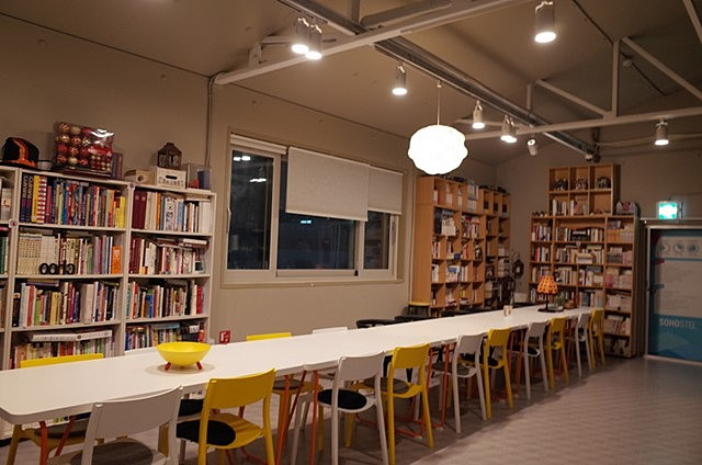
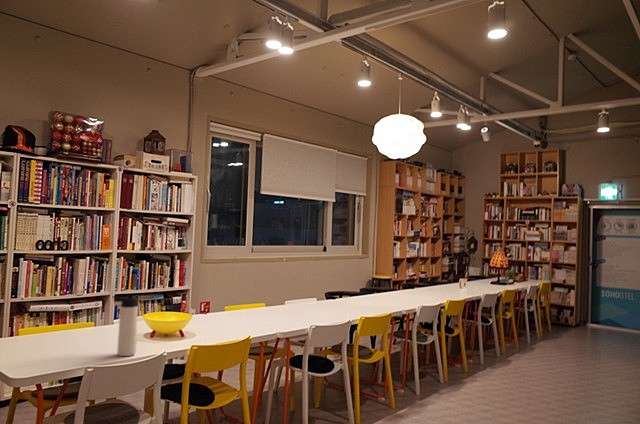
+ thermos bottle [111,294,139,357]
